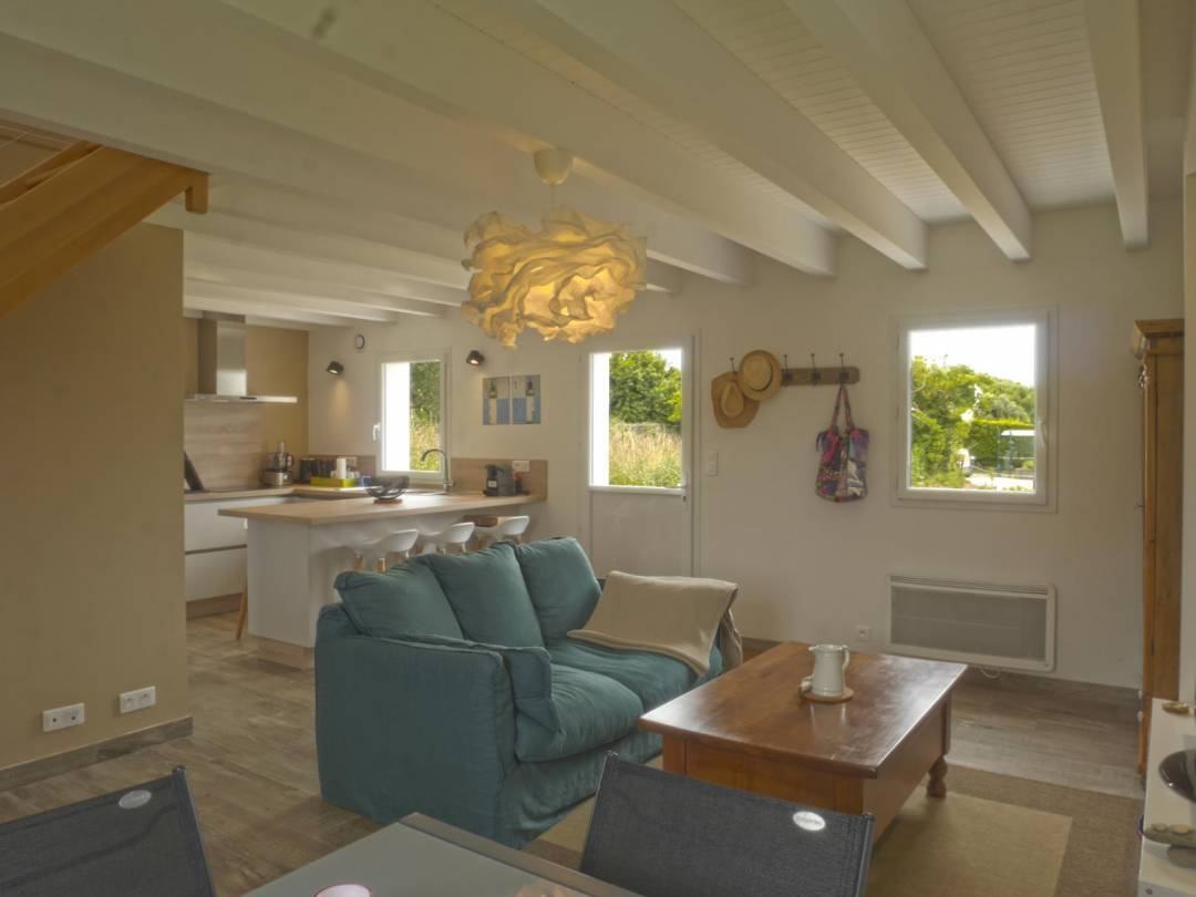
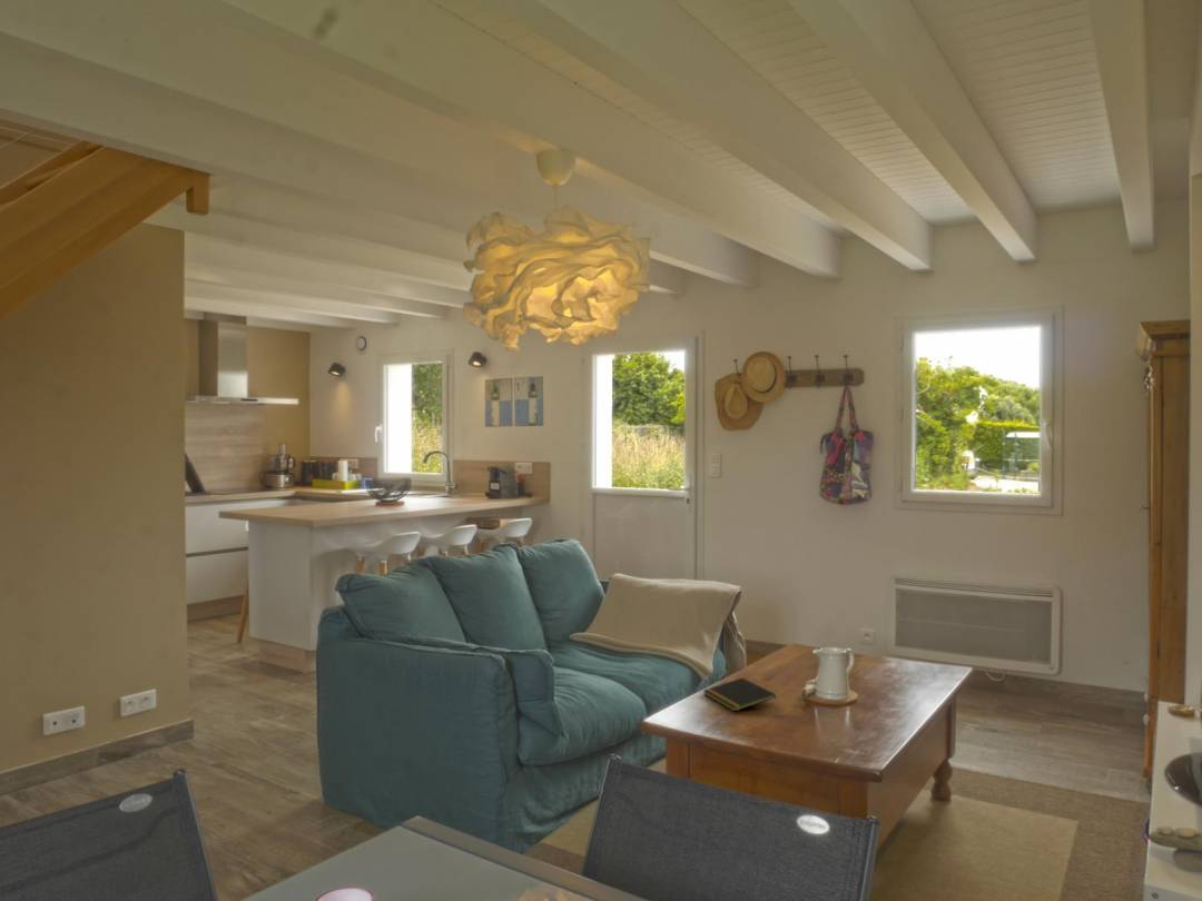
+ notepad [702,676,777,713]
